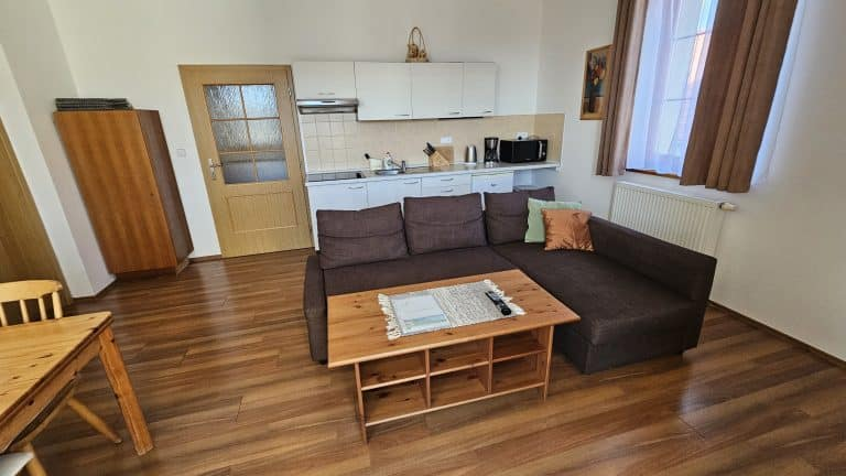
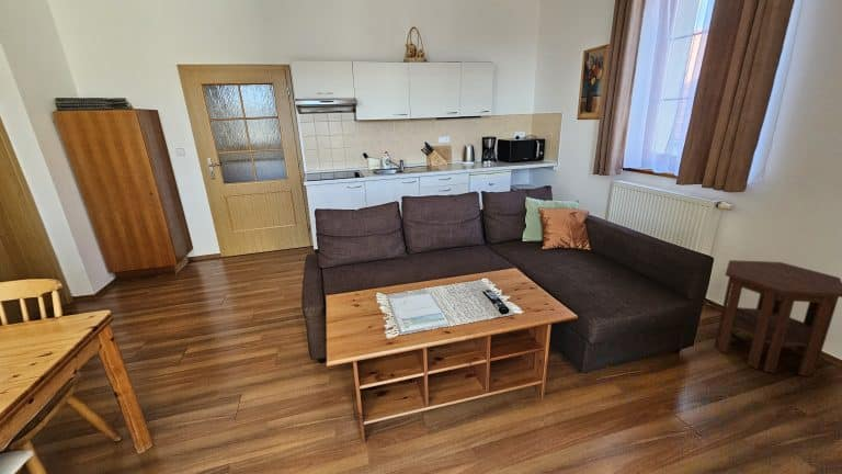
+ side table [714,259,842,377]
